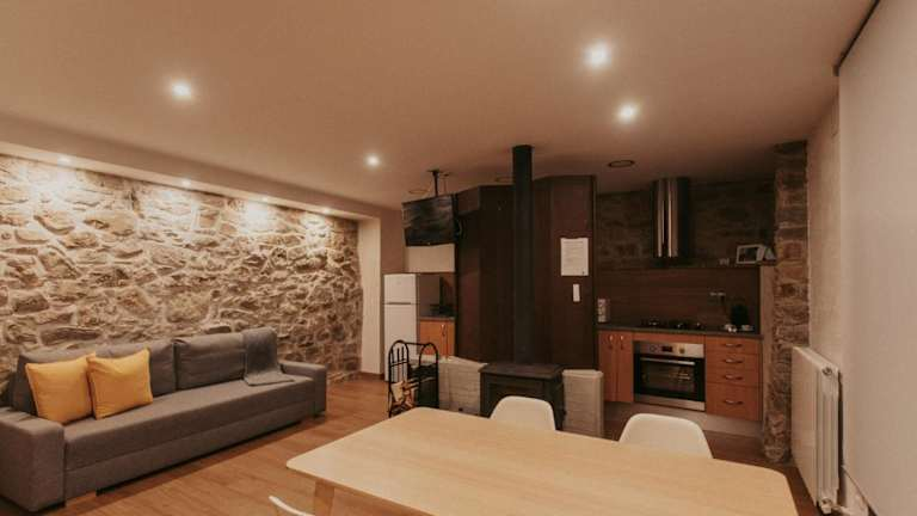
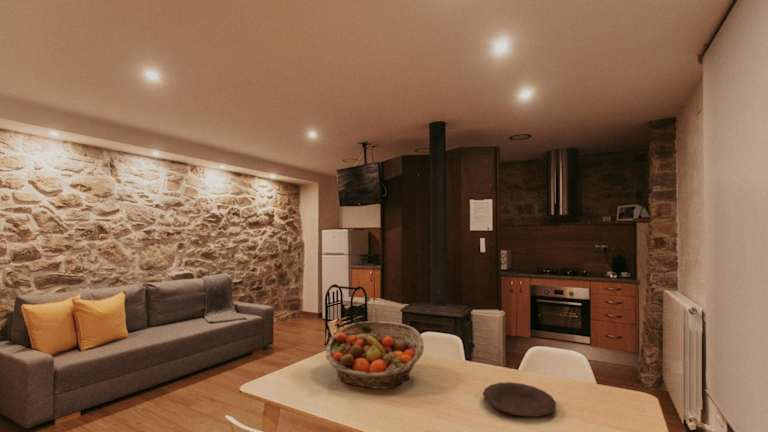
+ plate [482,381,557,418]
+ fruit basket [324,320,425,390]
